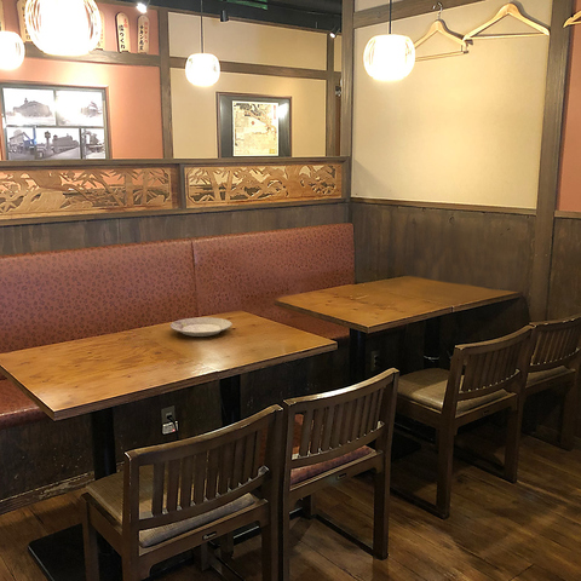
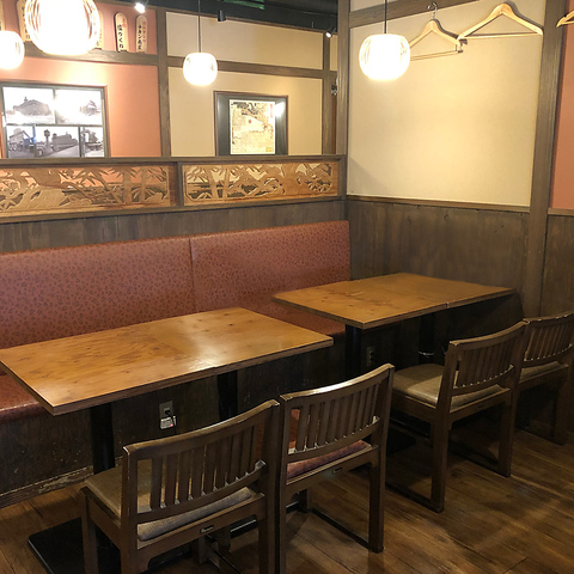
- plate [169,316,234,338]
